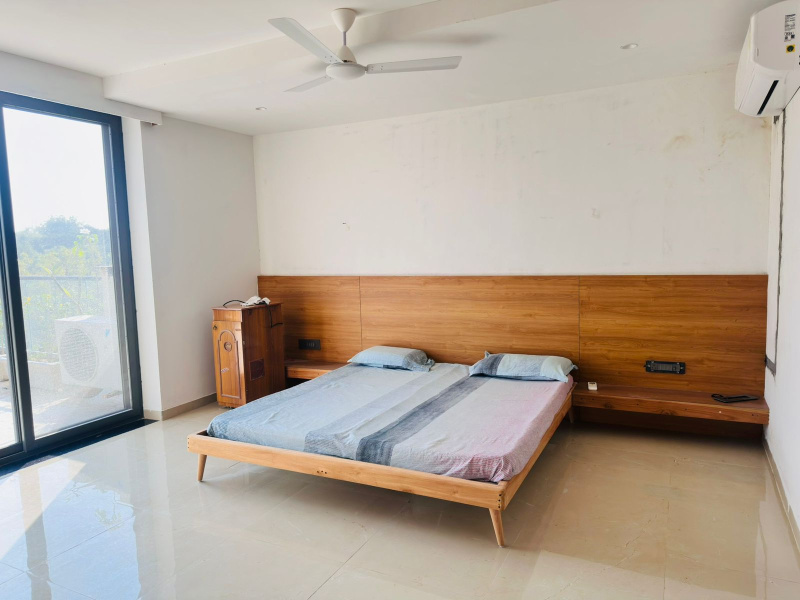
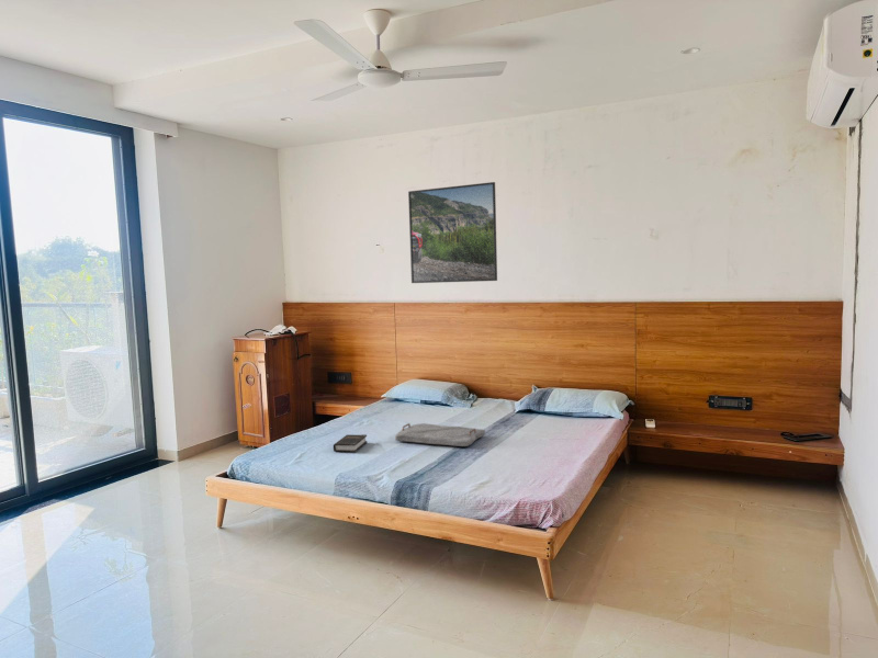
+ hardback book [333,433,368,453]
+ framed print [407,181,498,284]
+ serving tray [394,422,486,447]
